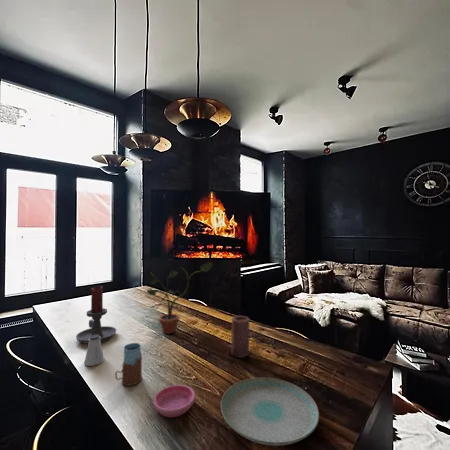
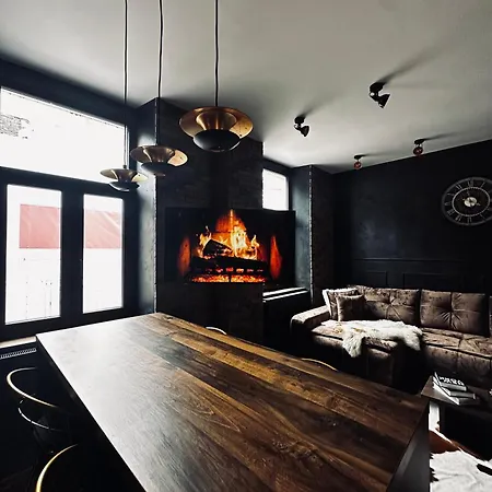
- candle holder [75,285,117,344]
- plate [220,377,320,447]
- drinking glass [114,342,143,387]
- potted plant [146,261,214,335]
- saltshaker [84,335,105,367]
- candle [230,315,250,358]
- saucer [152,384,196,418]
